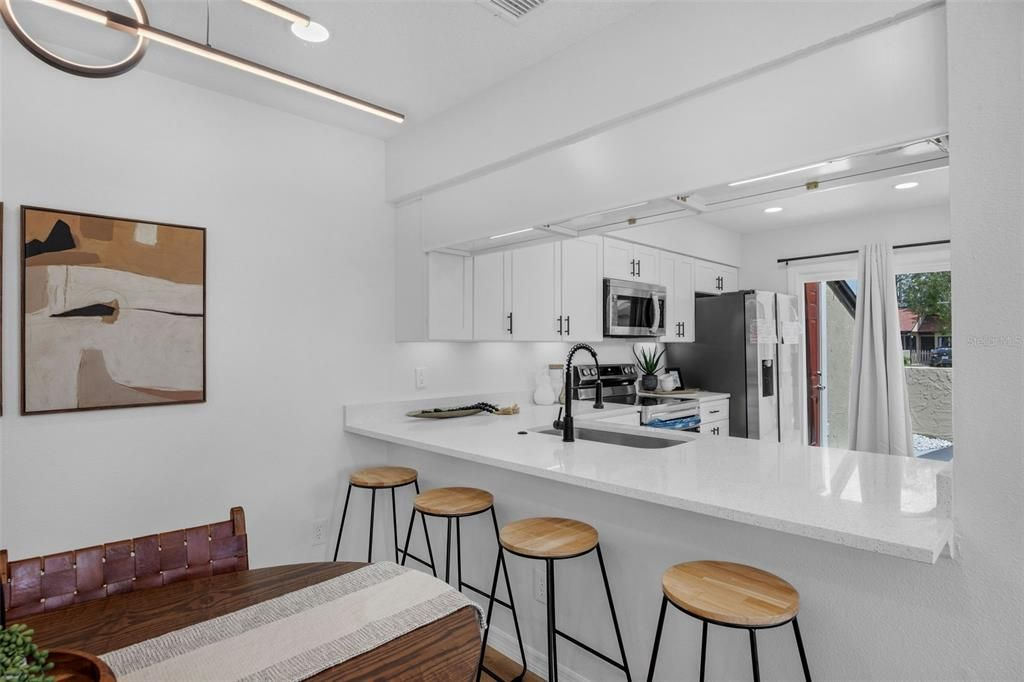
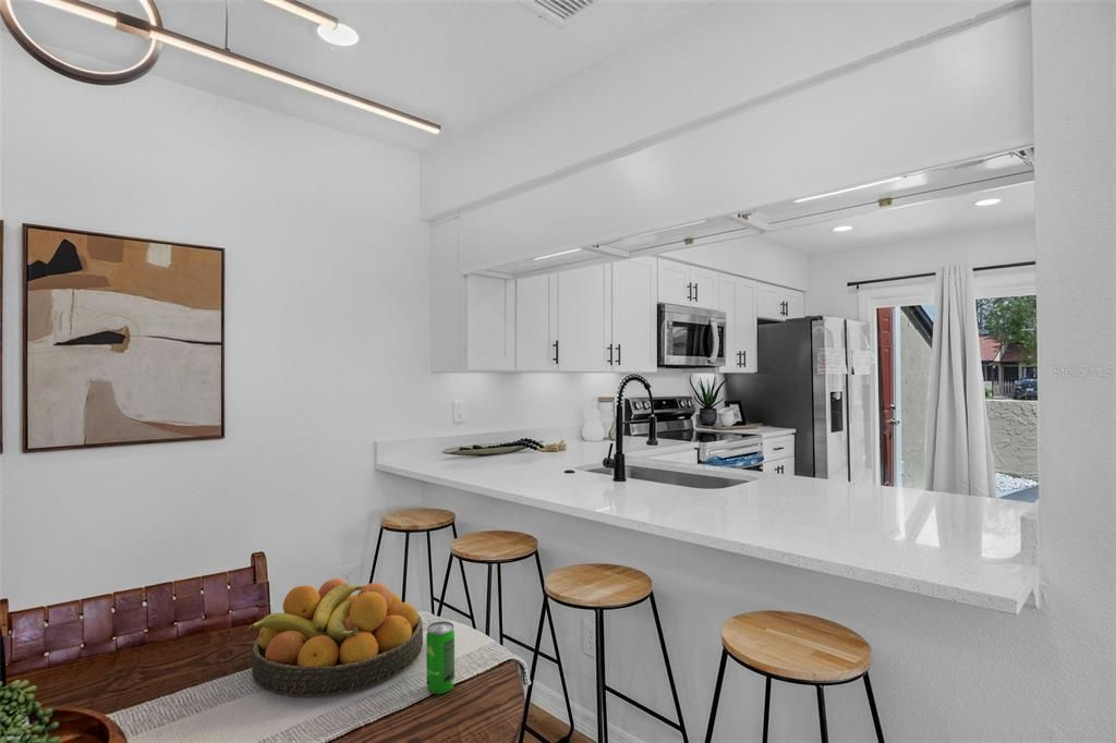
+ fruit bowl [247,577,424,697]
+ beverage can [425,621,456,695]
